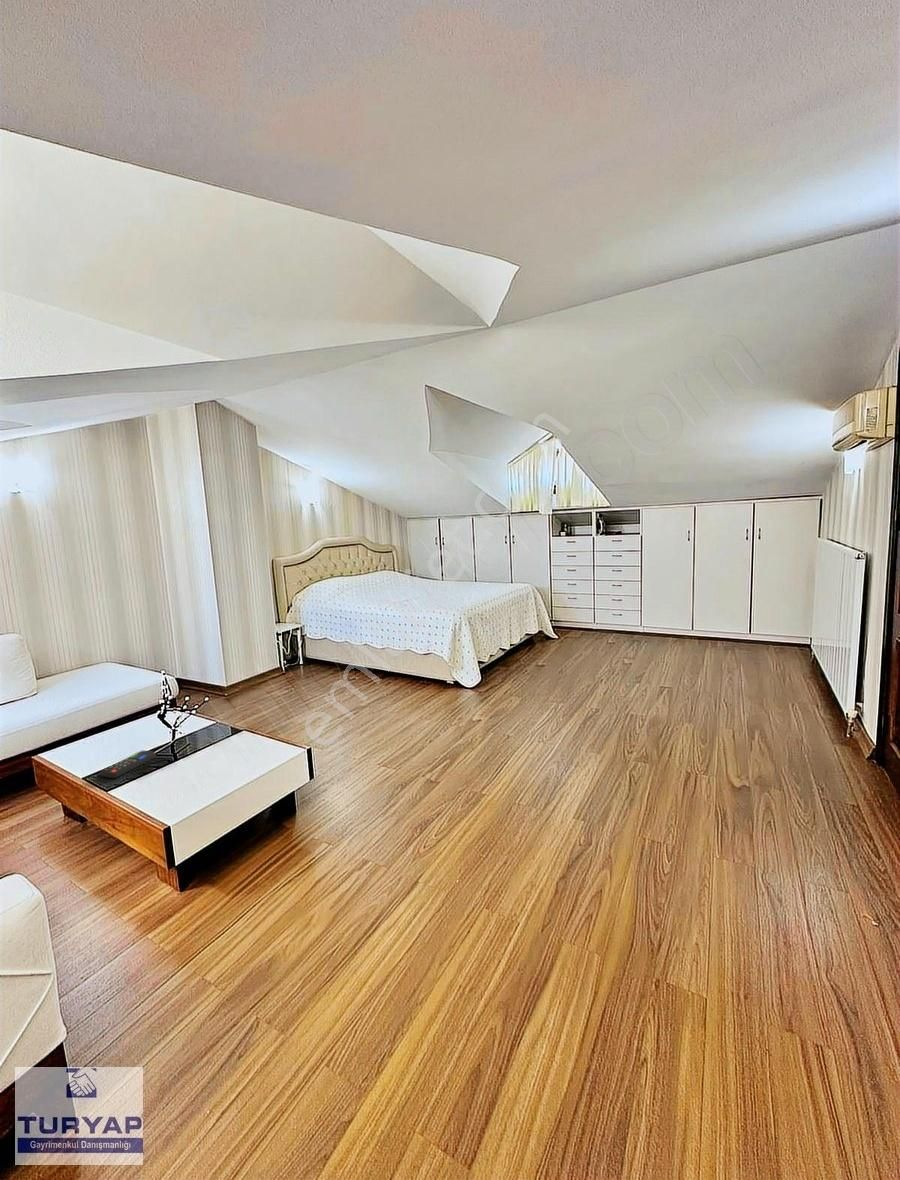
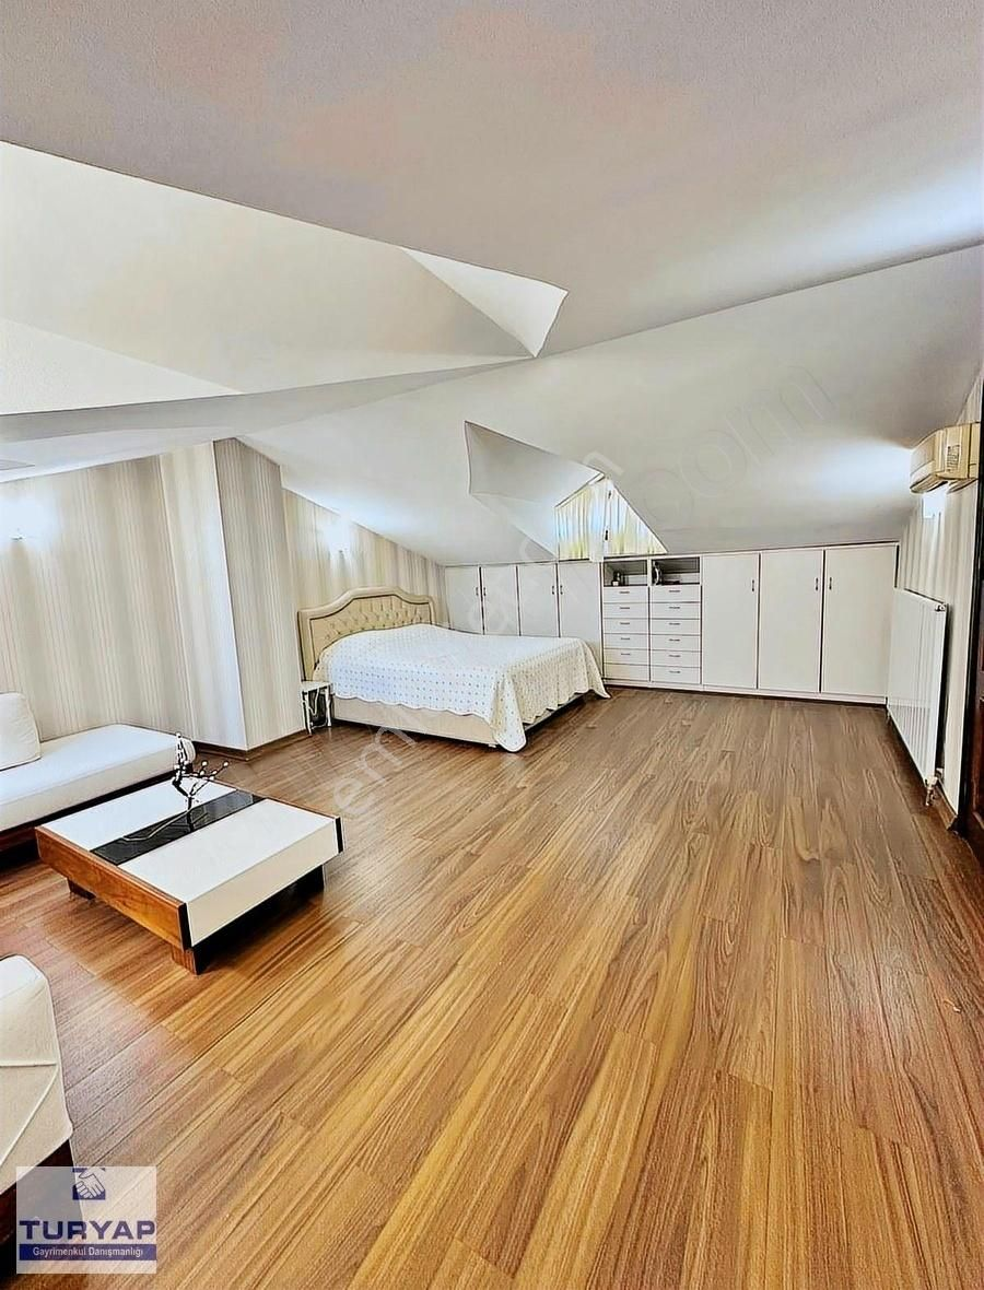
- remote control [100,749,157,779]
